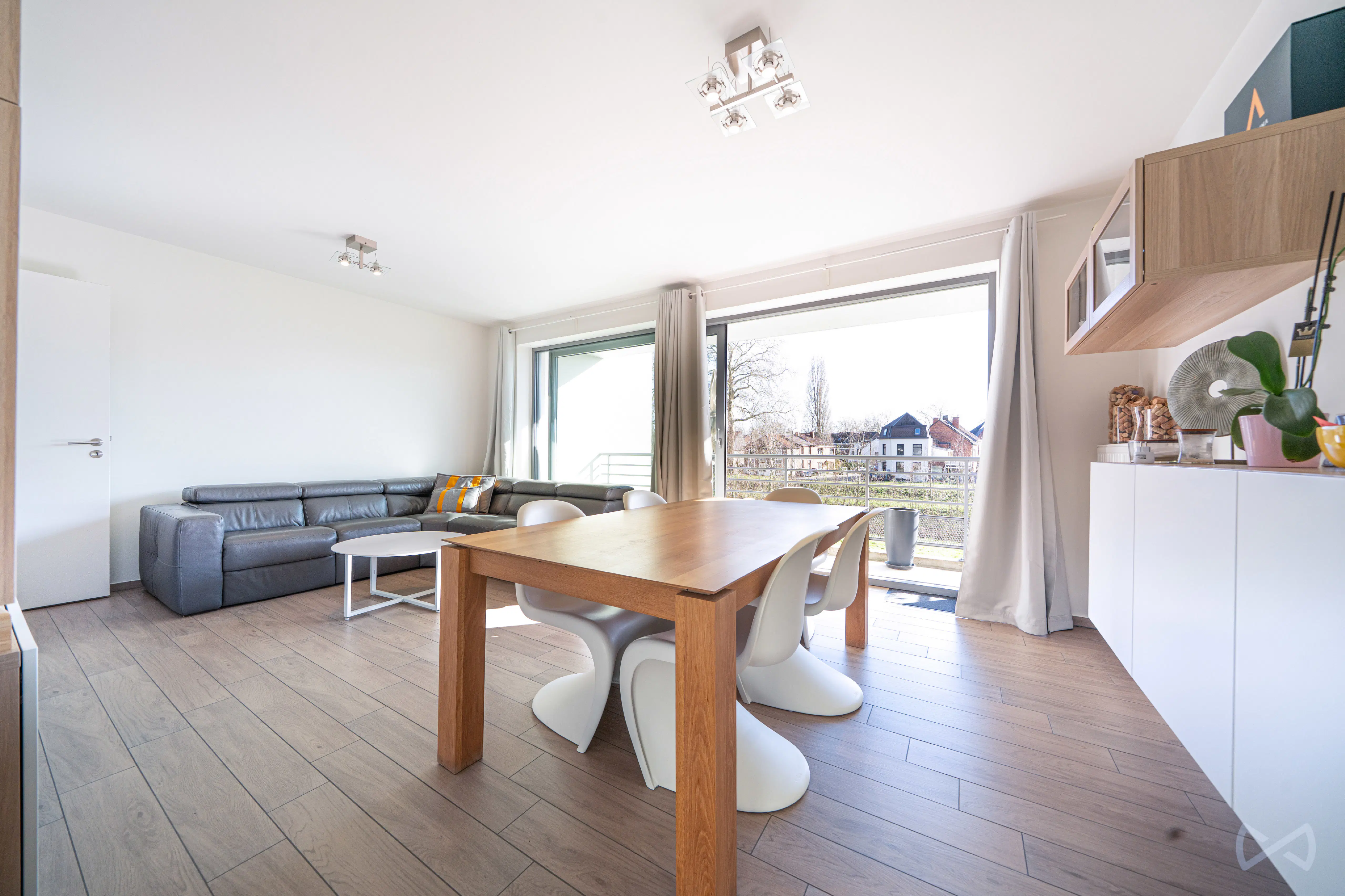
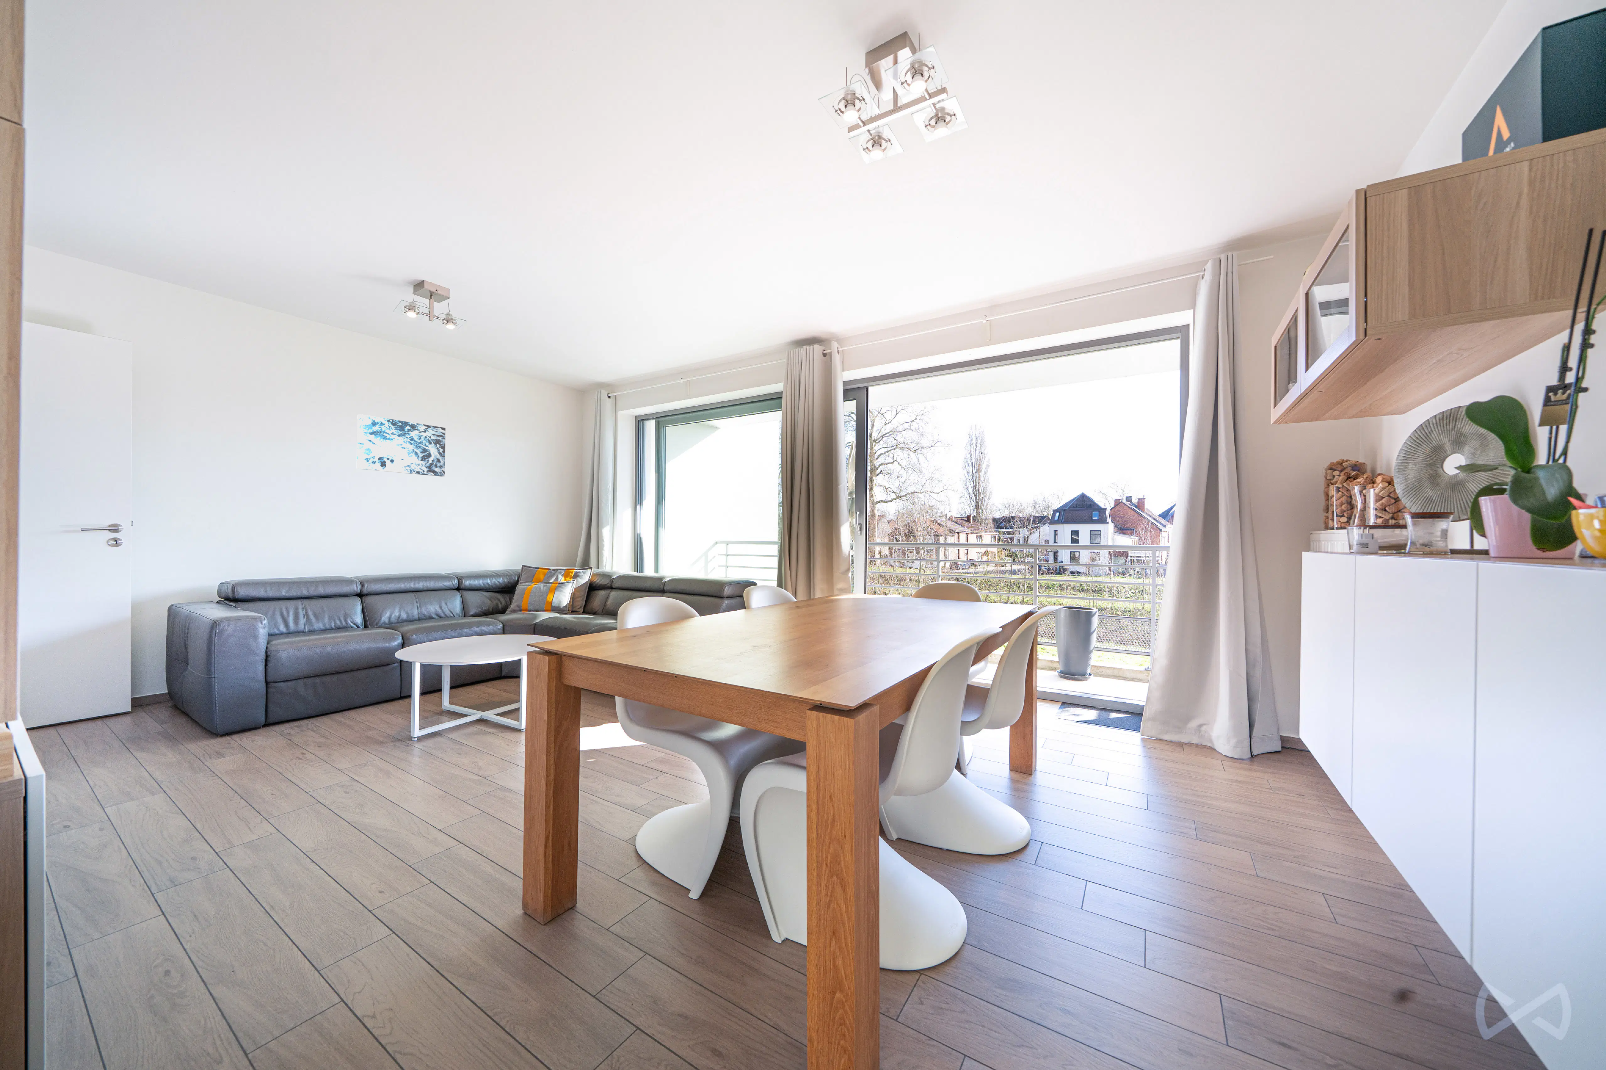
+ wall art [356,414,445,476]
